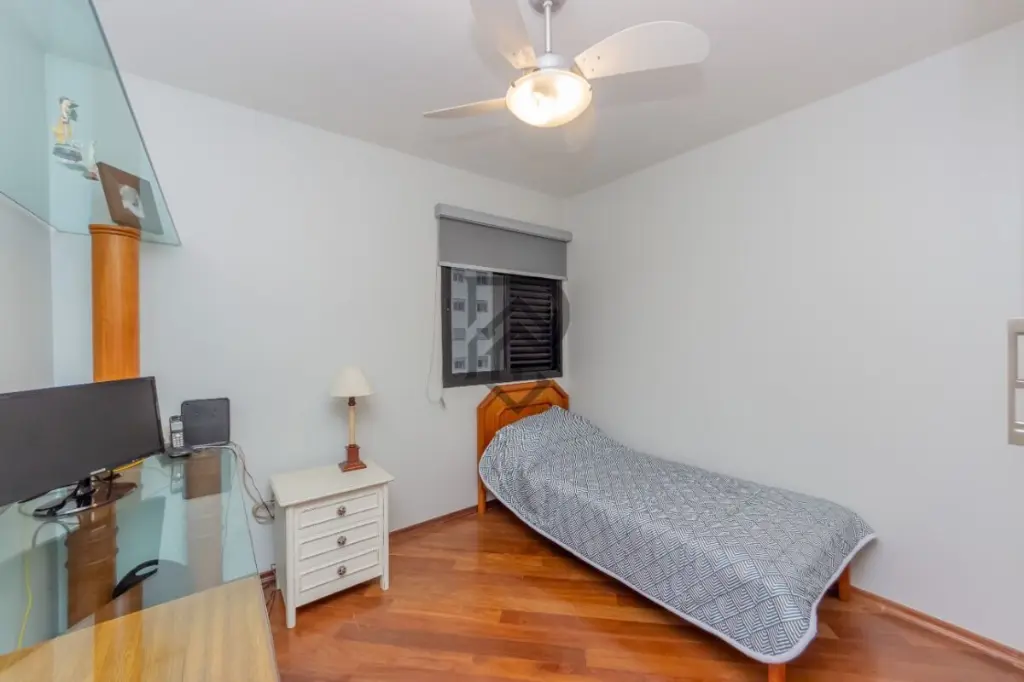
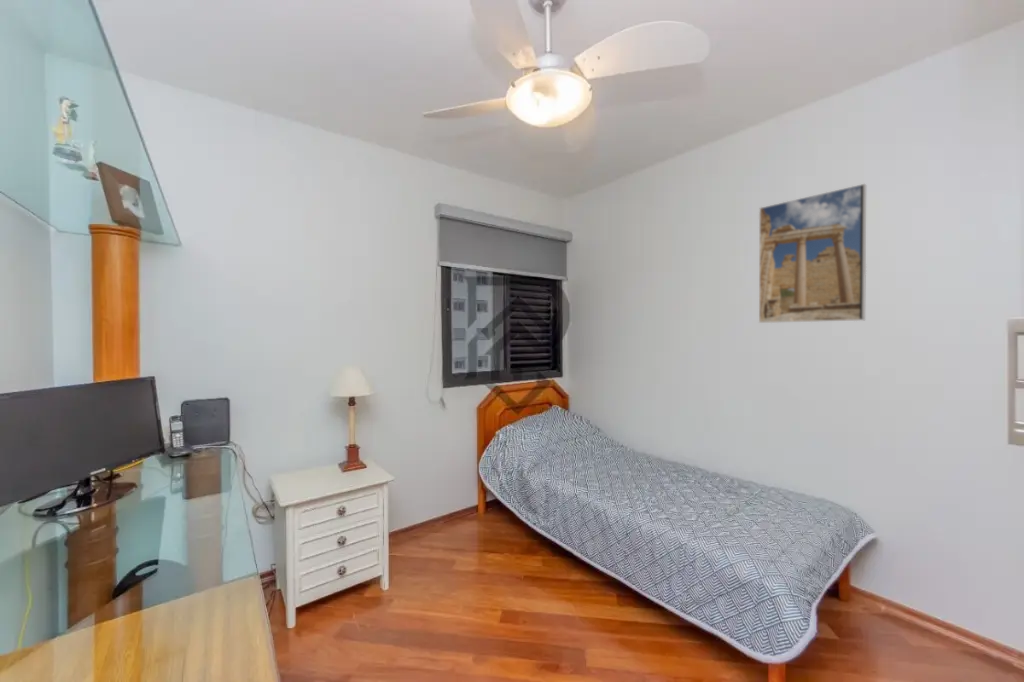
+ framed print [758,183,867,324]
